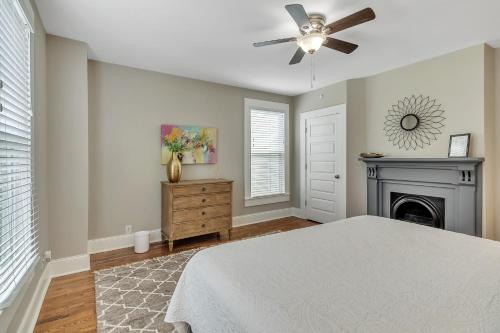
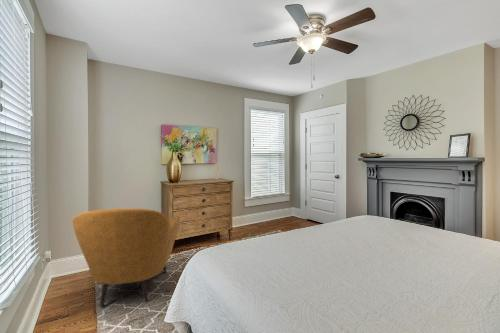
+ armchair [72,208,182,307]
